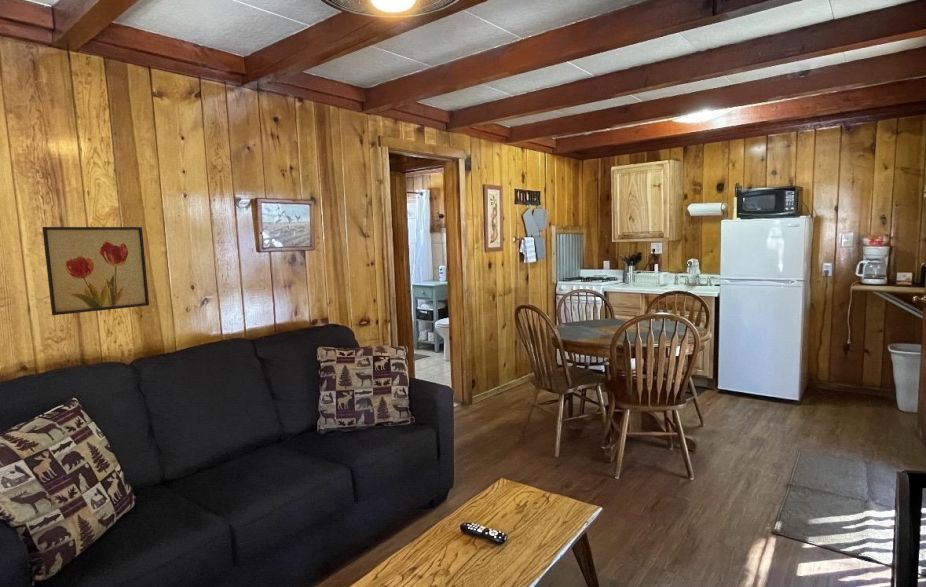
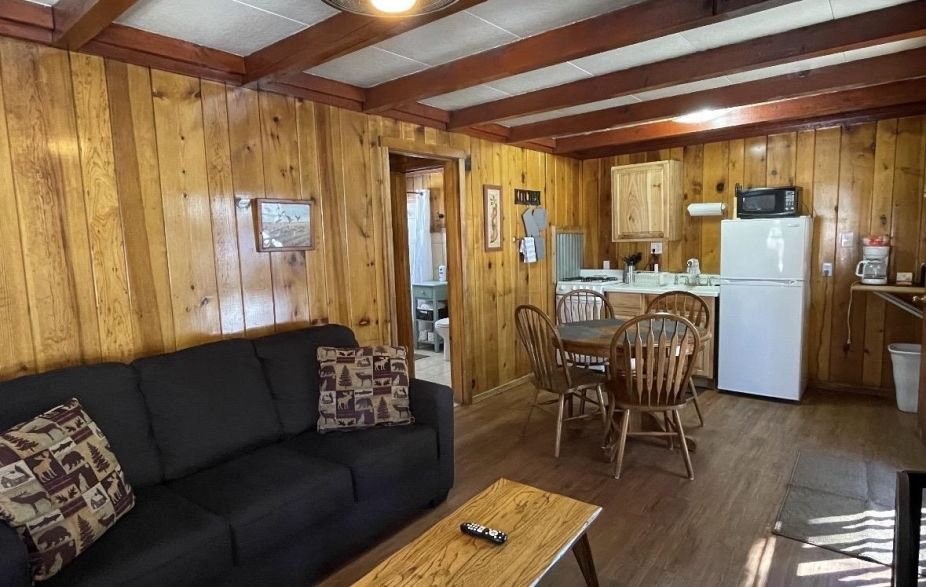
- wall art [41,226,150,316]
